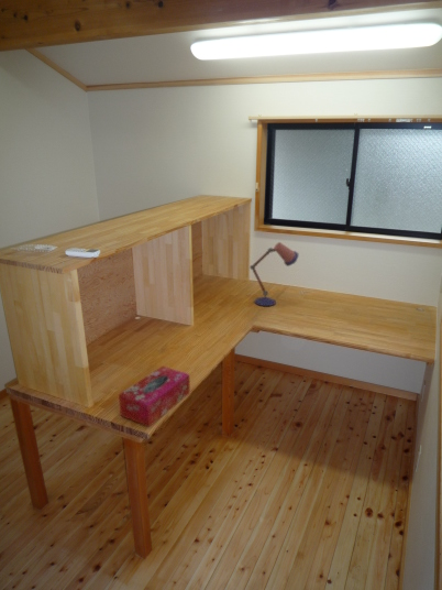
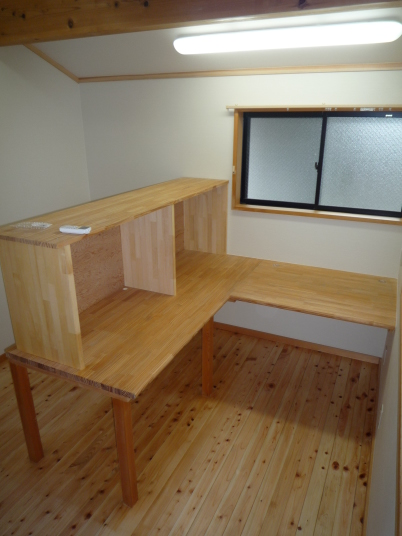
- tissue box [118,365,191,428]
- desk lamp [248,241,299,307]
